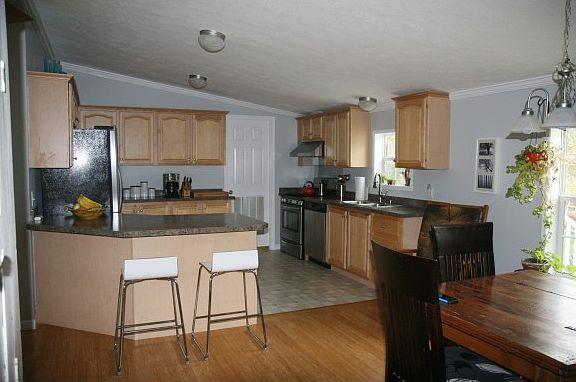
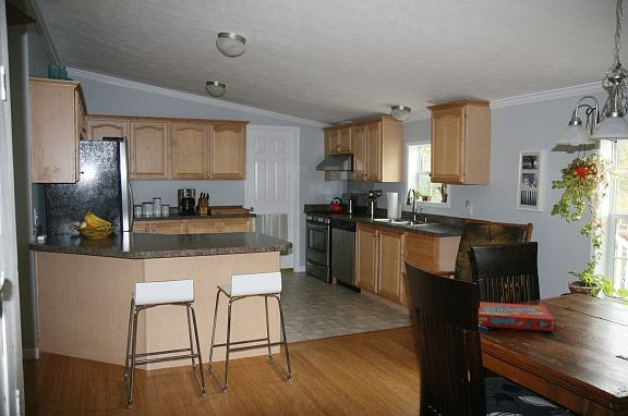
+ snack box [479,301,556,332]
